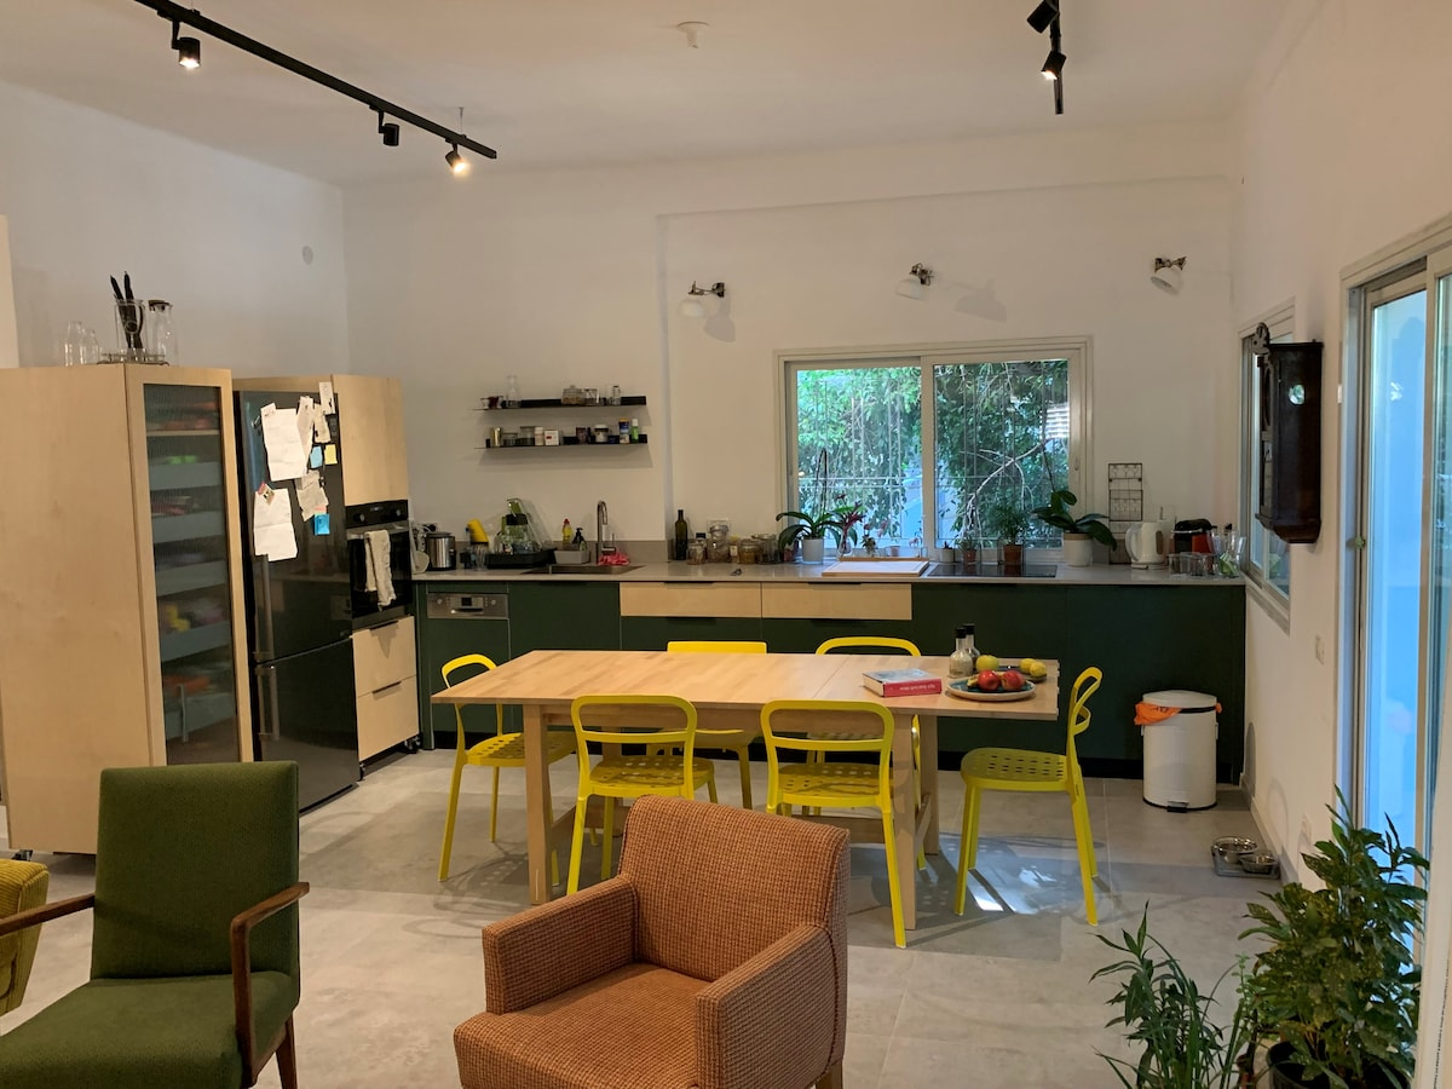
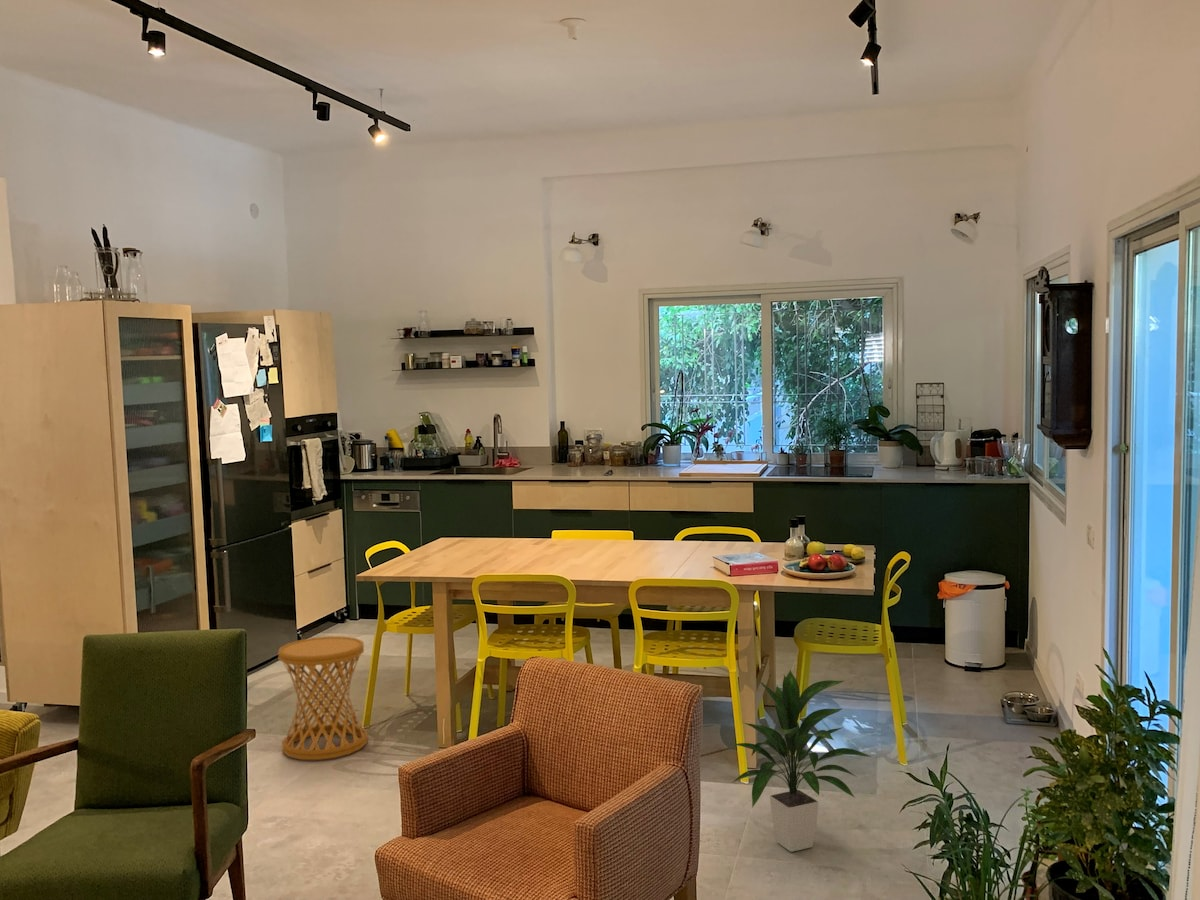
+ side table [277,635,368,761]
+ indoor plant [731,669,873,853]
